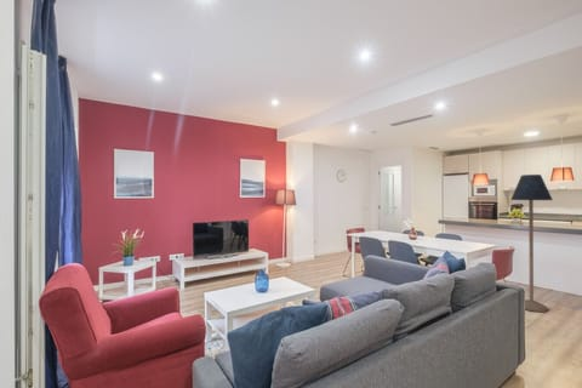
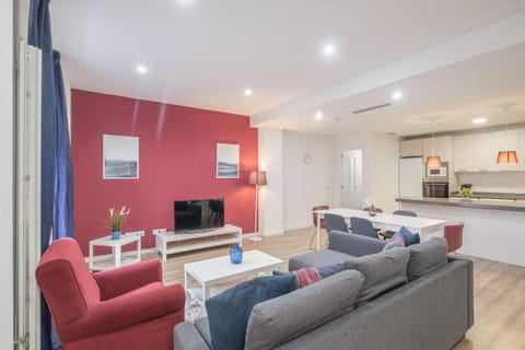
- floor lamp [509,173,554,314]
